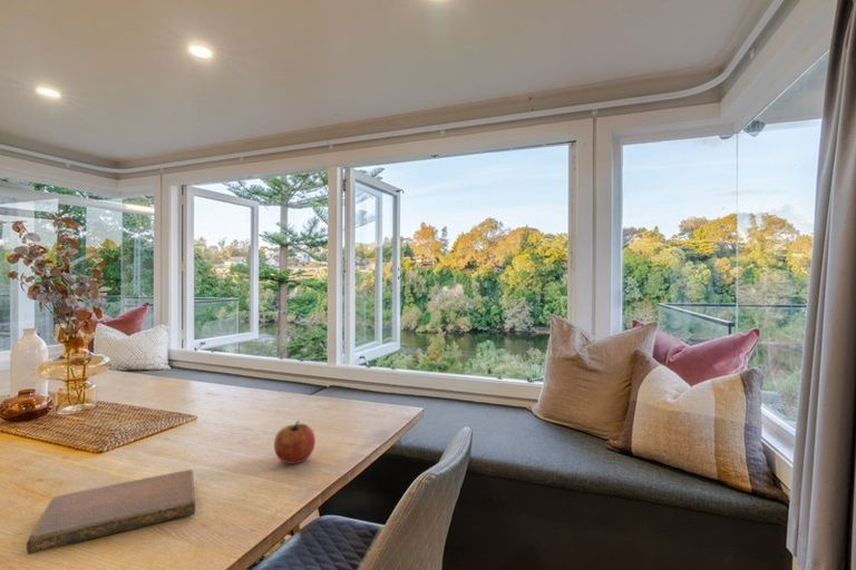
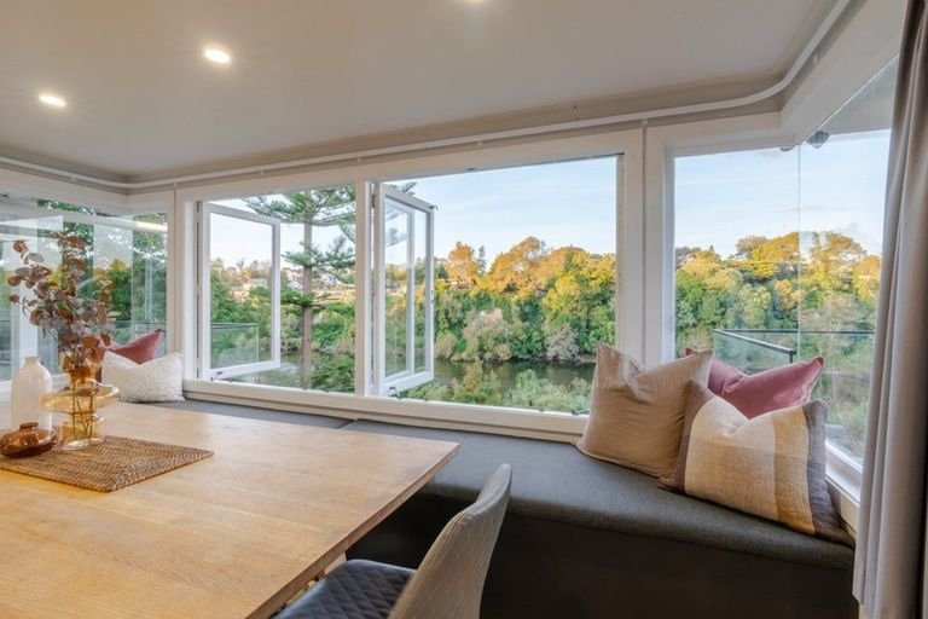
- notebook [26,469,196,556]
- fruit [273,420,317,465]
